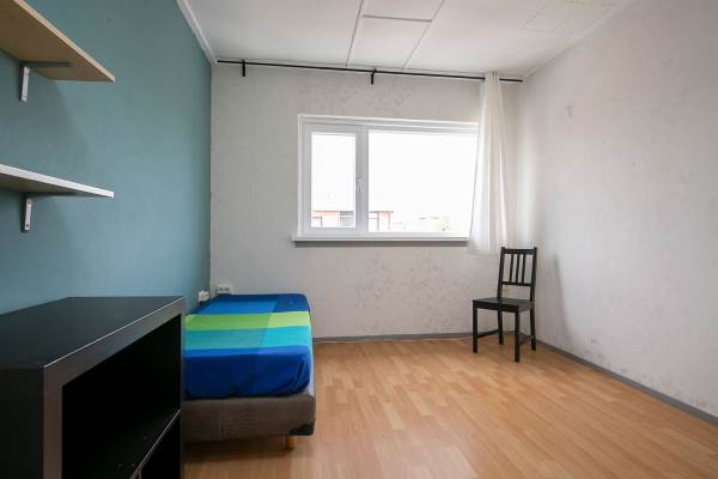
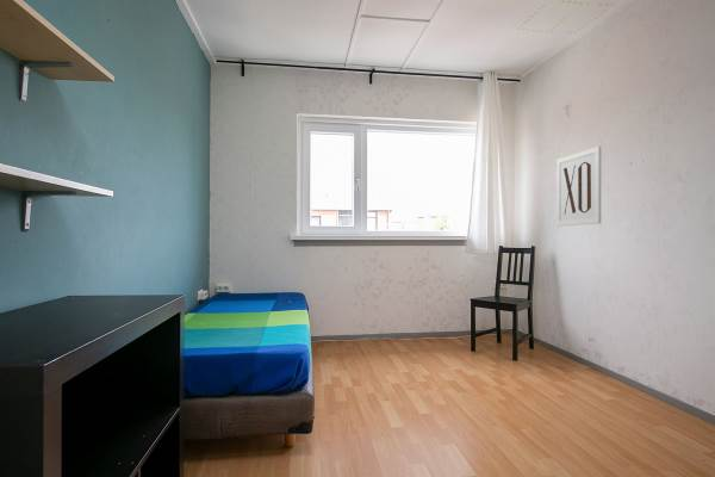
+ wall art [555,145,602,227]
